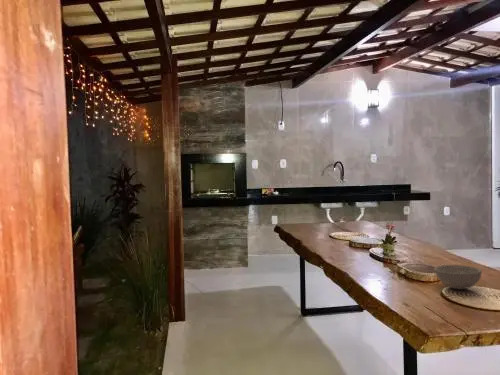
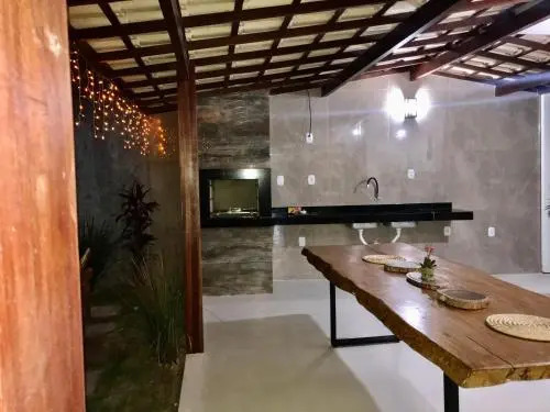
- bowl [433,264,483,290]
